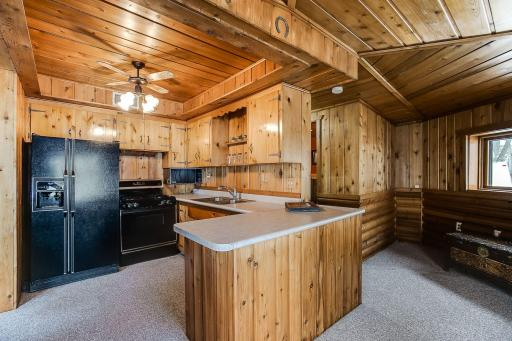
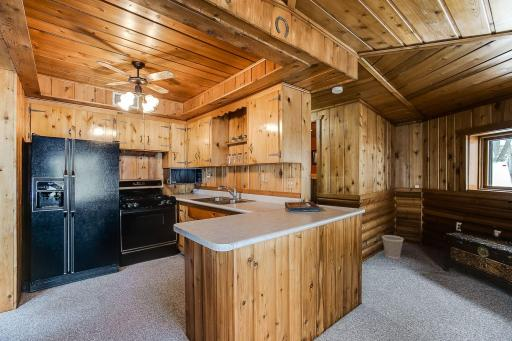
+ wastebasket [381,234,405,260]
